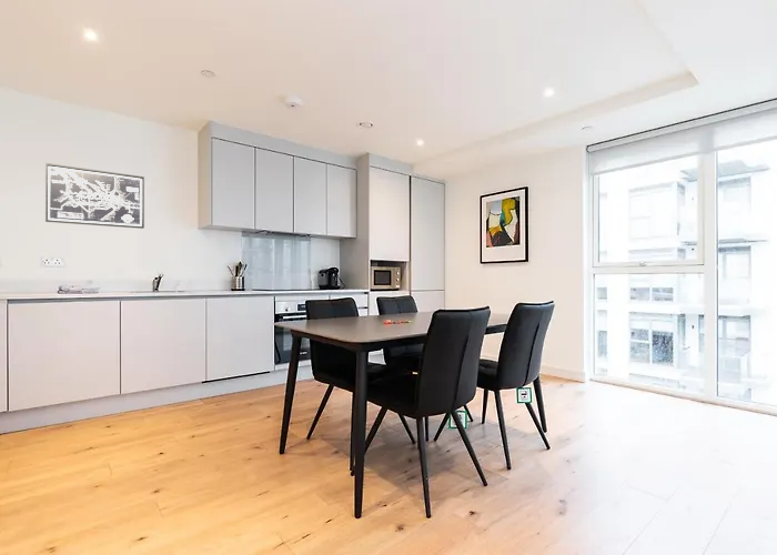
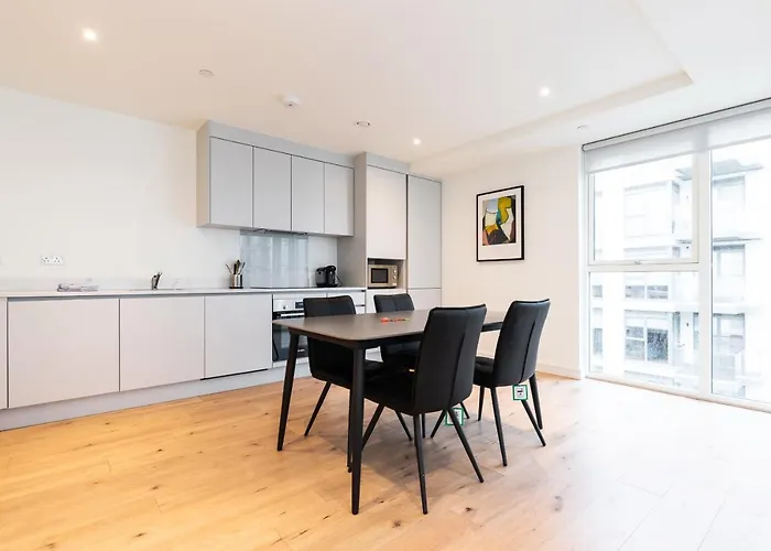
- wall art [44,162,145,230]
